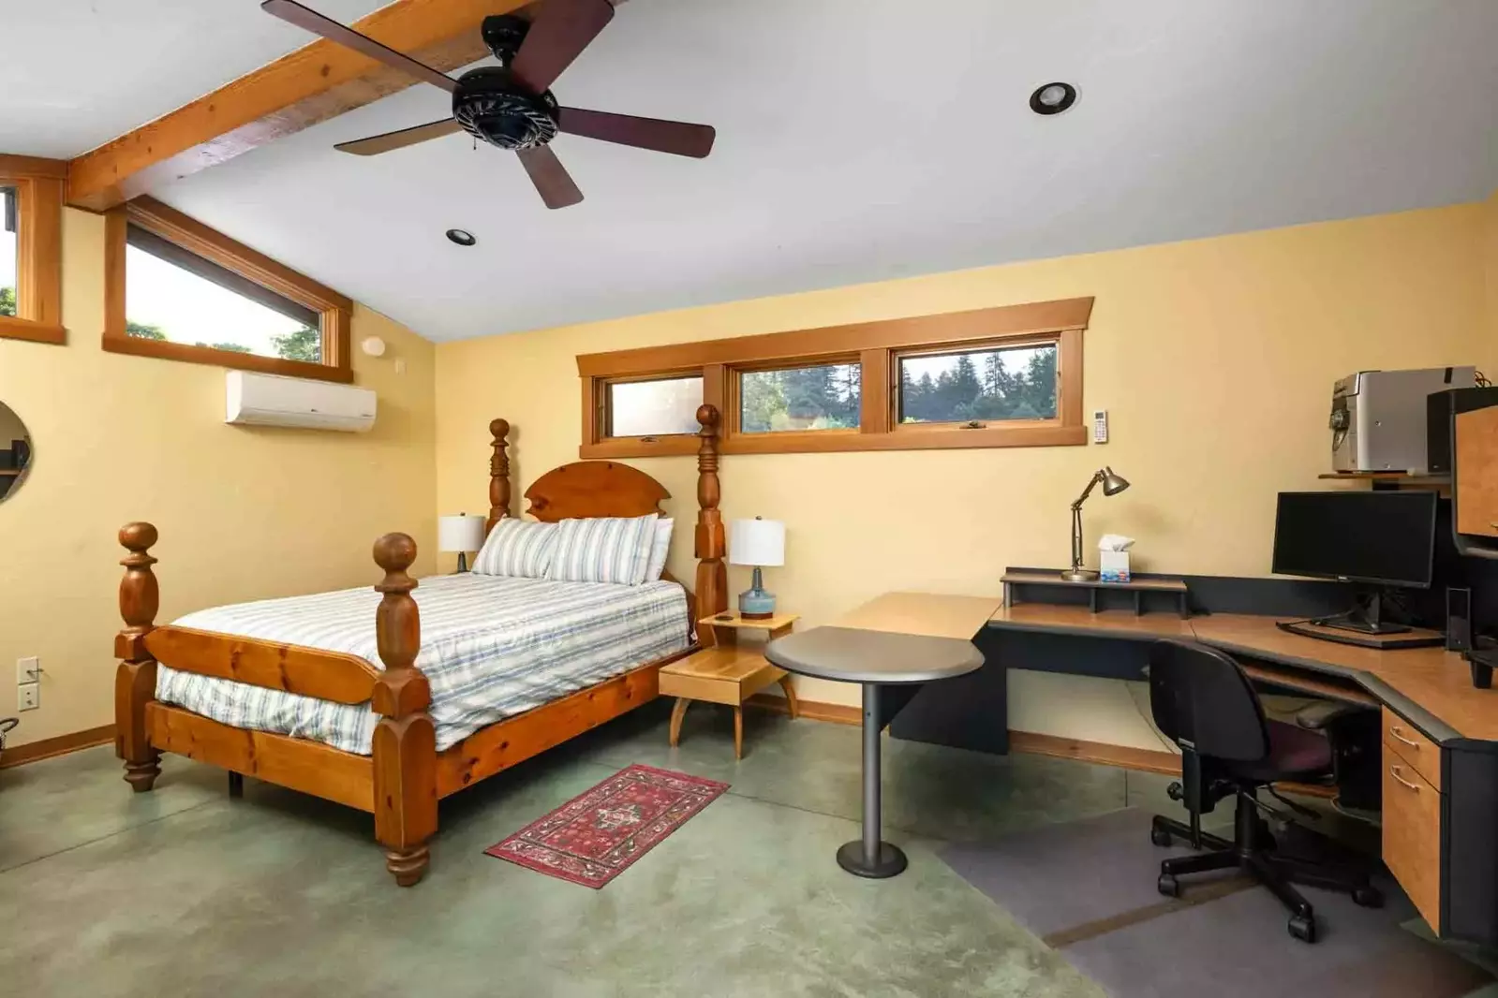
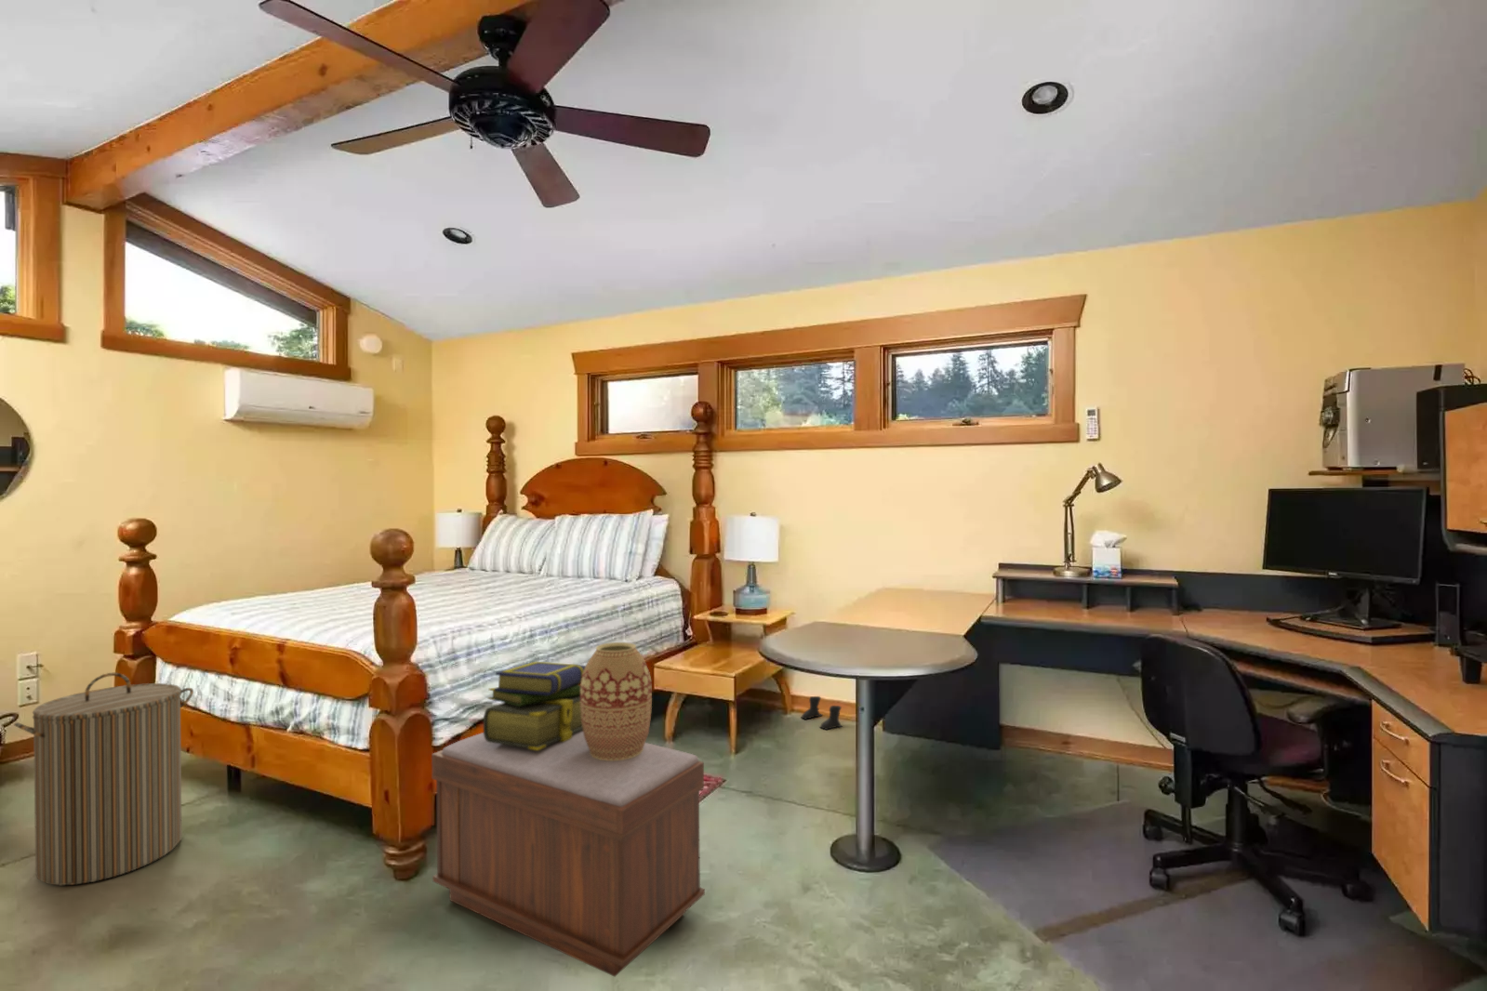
+ stack of books [482,661,586,750]
+ laundry hamper [13,672,195,886]
+ bench [430,730,706,978]
+ boots [801,696,843,731]
+ vase [580,641,653,761]
